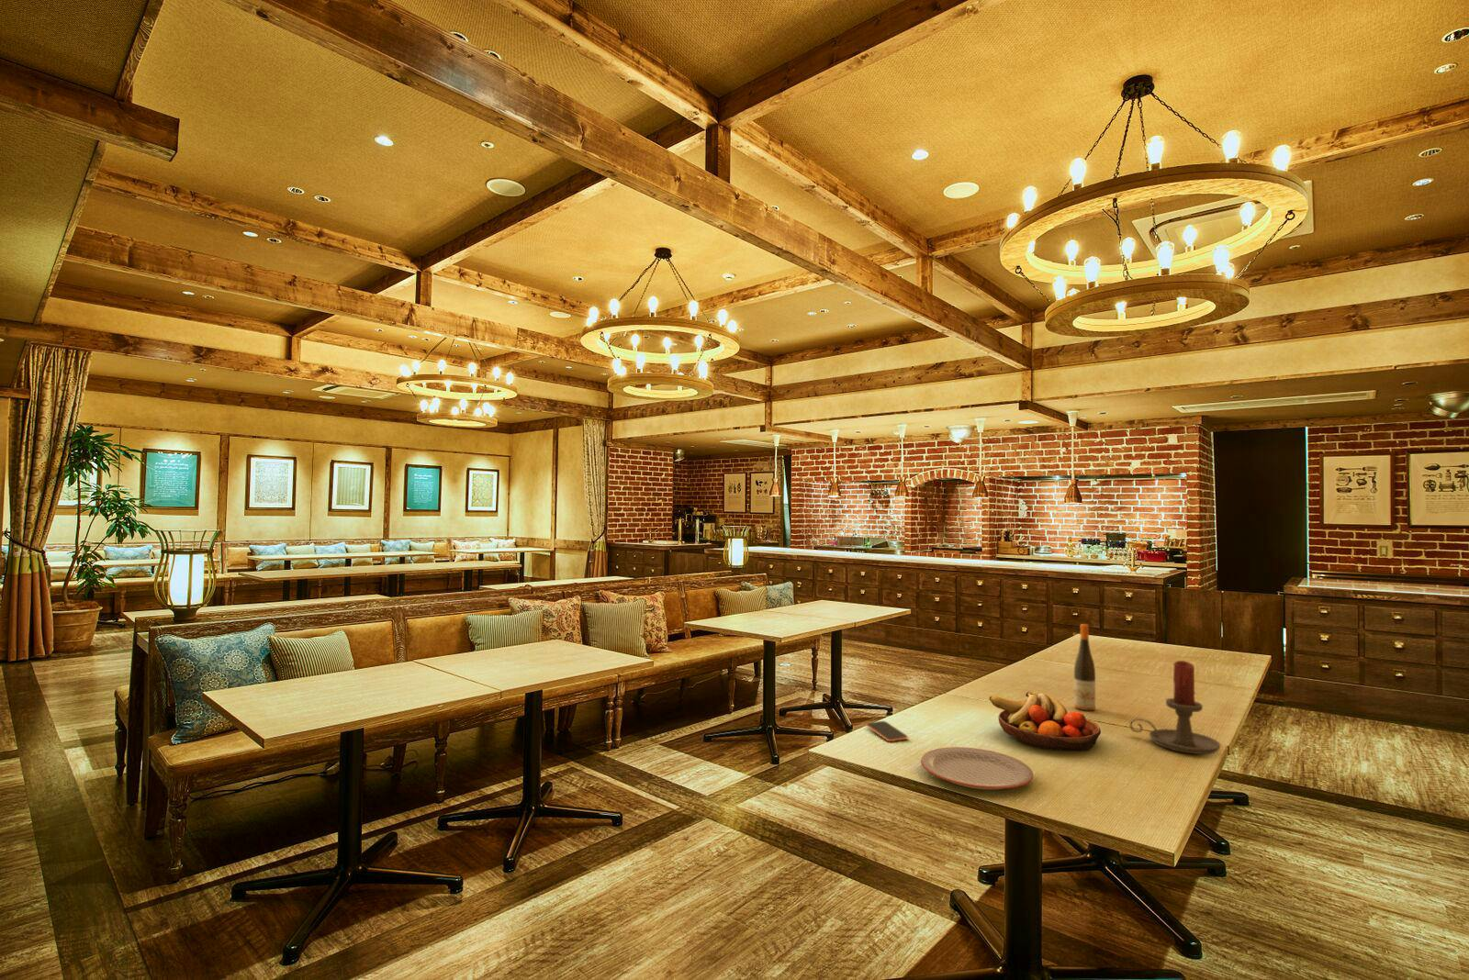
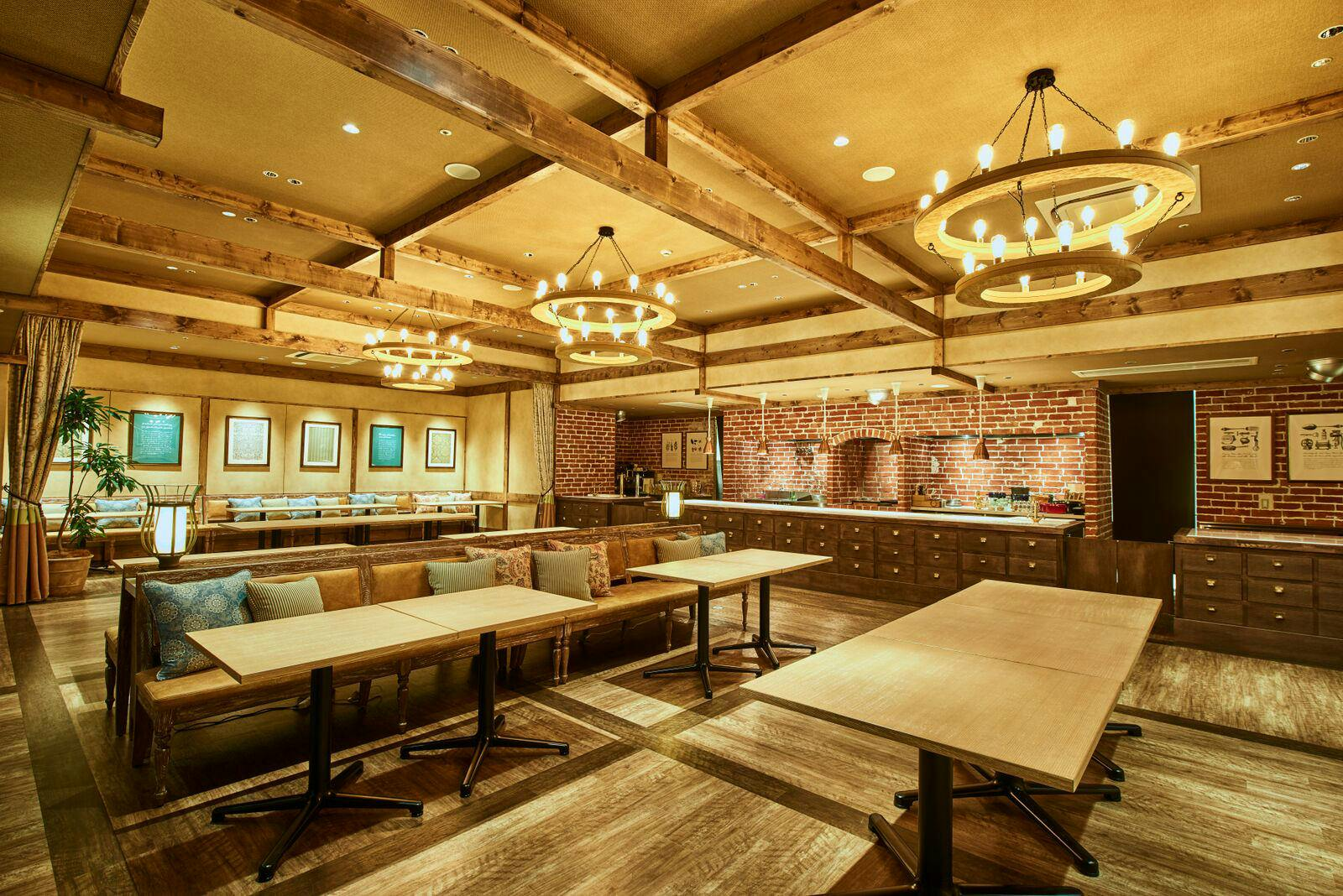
- candle holder [1129,660,1222,755]
- fruit bowl [989,691,1101,751]
- plate [920,746,1034,790]
- wine bottle [1073,623,1096,711]
- smartphone [865,721,909,743]
